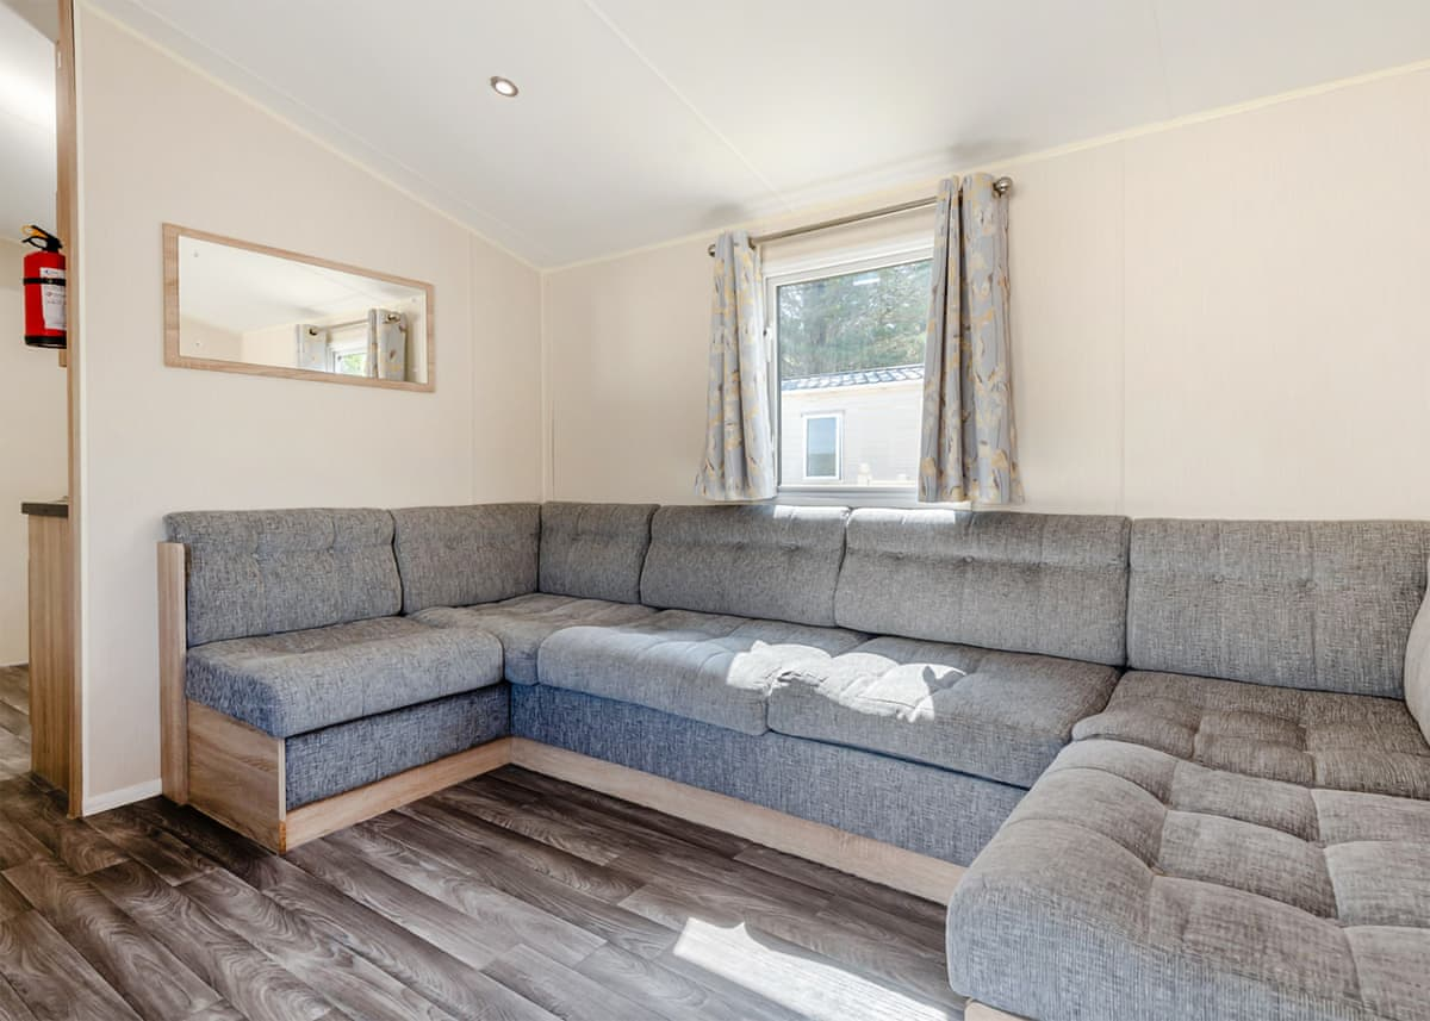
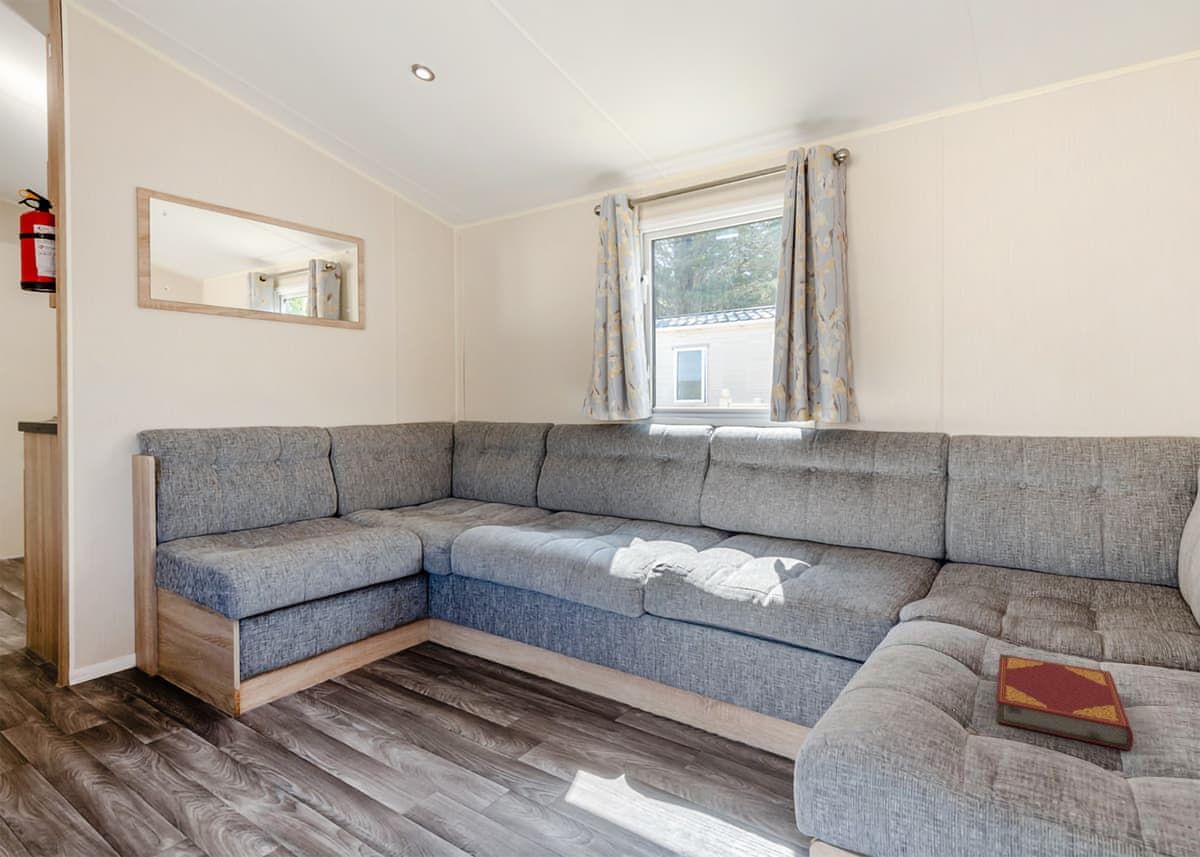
+ hardback book [995,653,1135,751]
